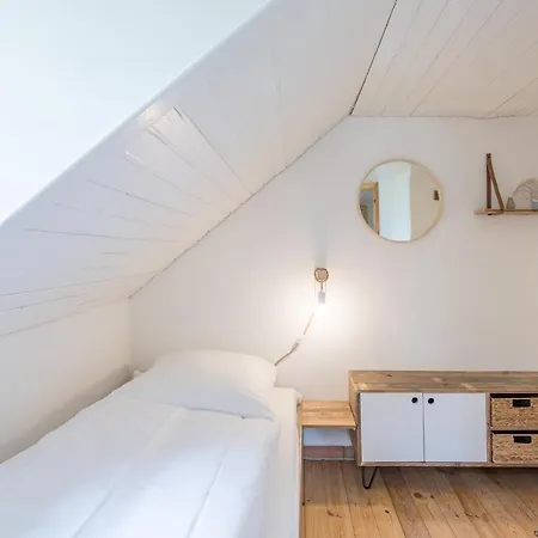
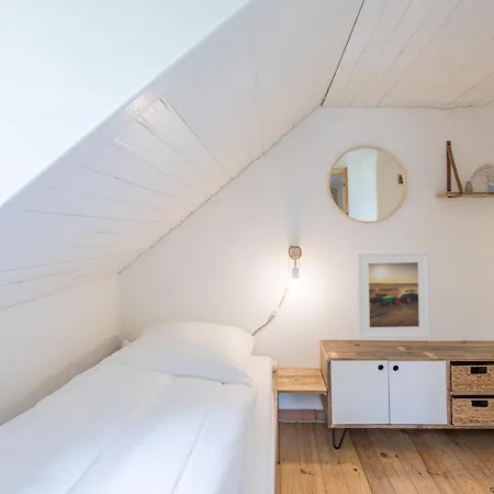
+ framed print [355,249,433,340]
